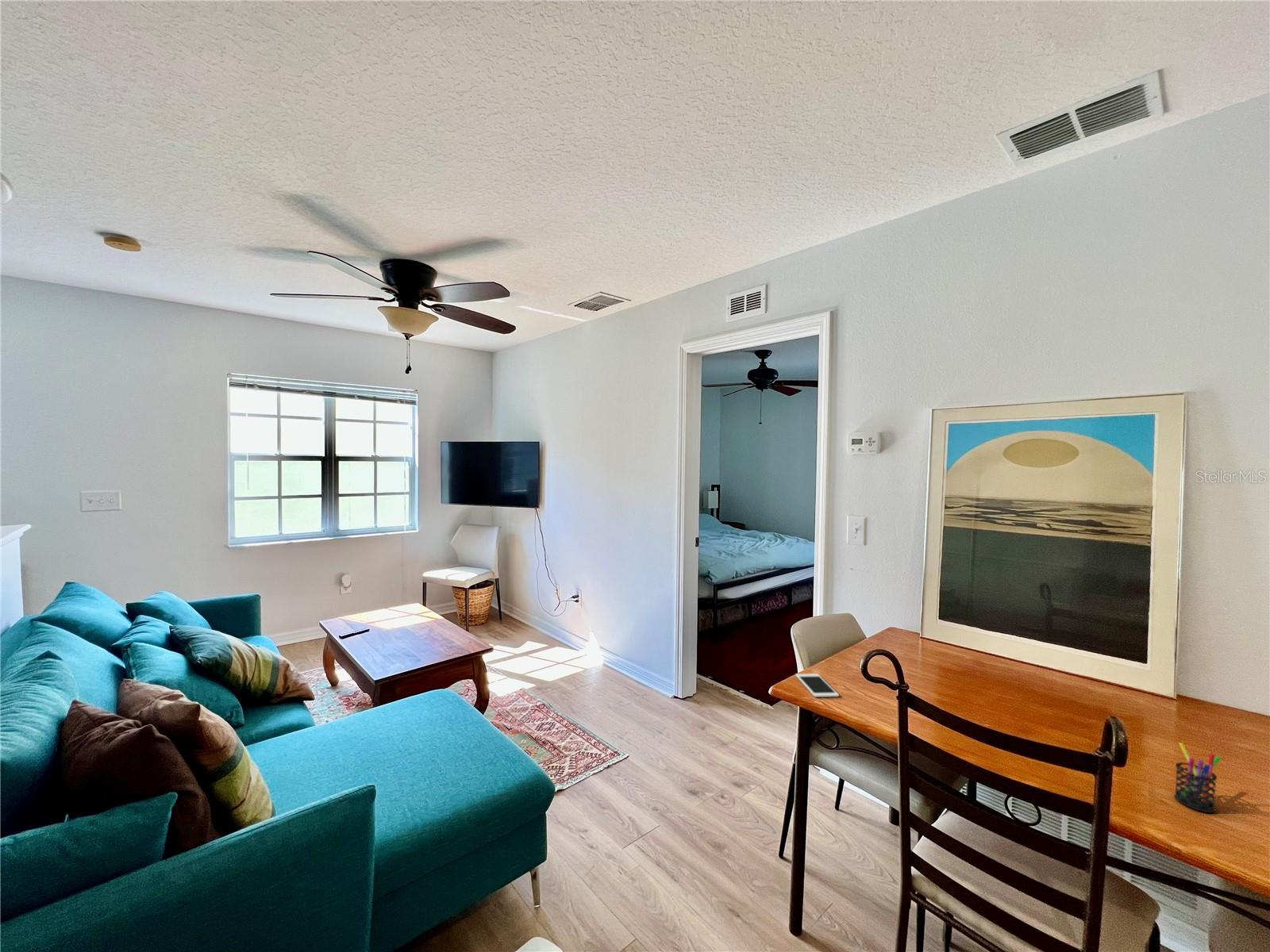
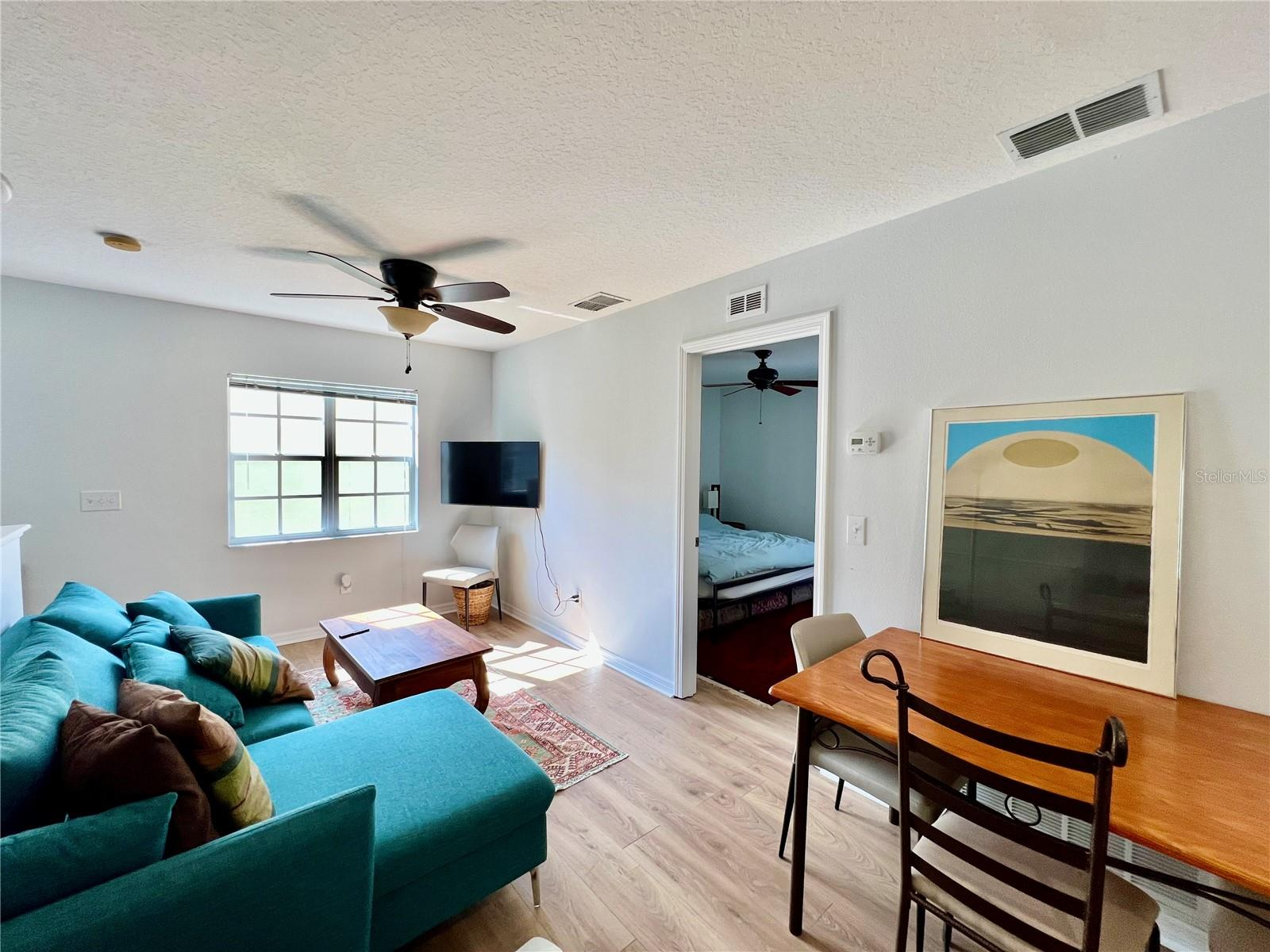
- pen holder [1173,742,1222,813]
- cell phone [795,673,840,698]
